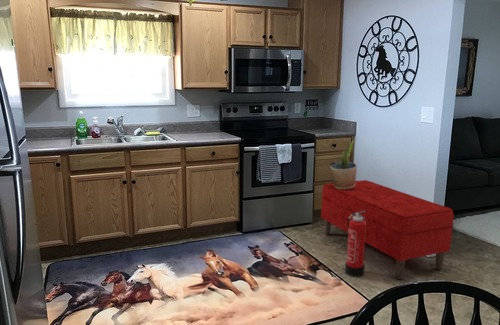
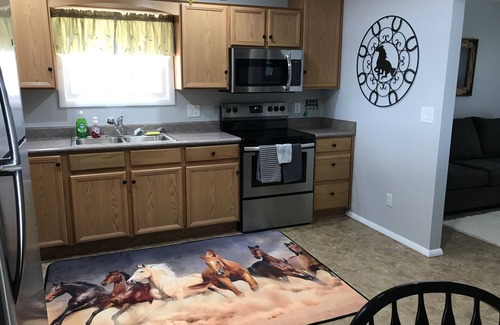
- potted plant [329,139,358,190]
- fire extinguisher [344,211,366,278]
- bench [320,179,455,280]
